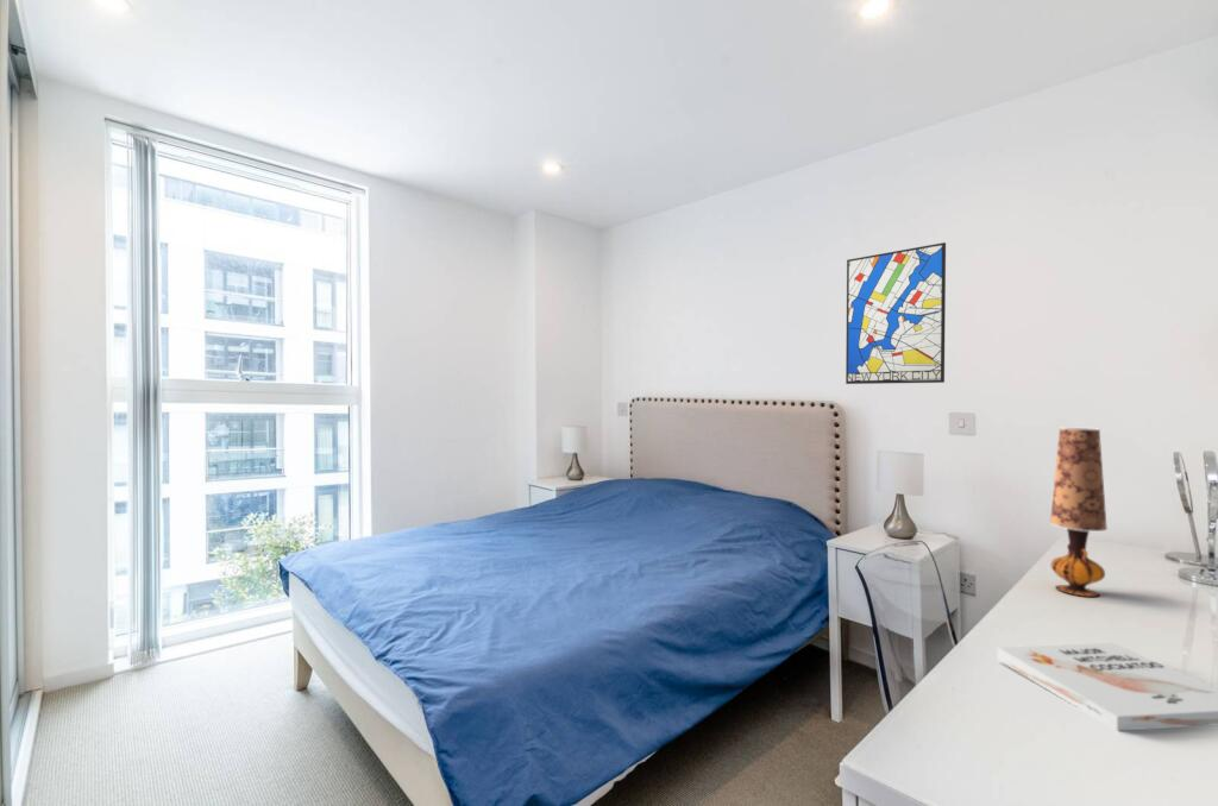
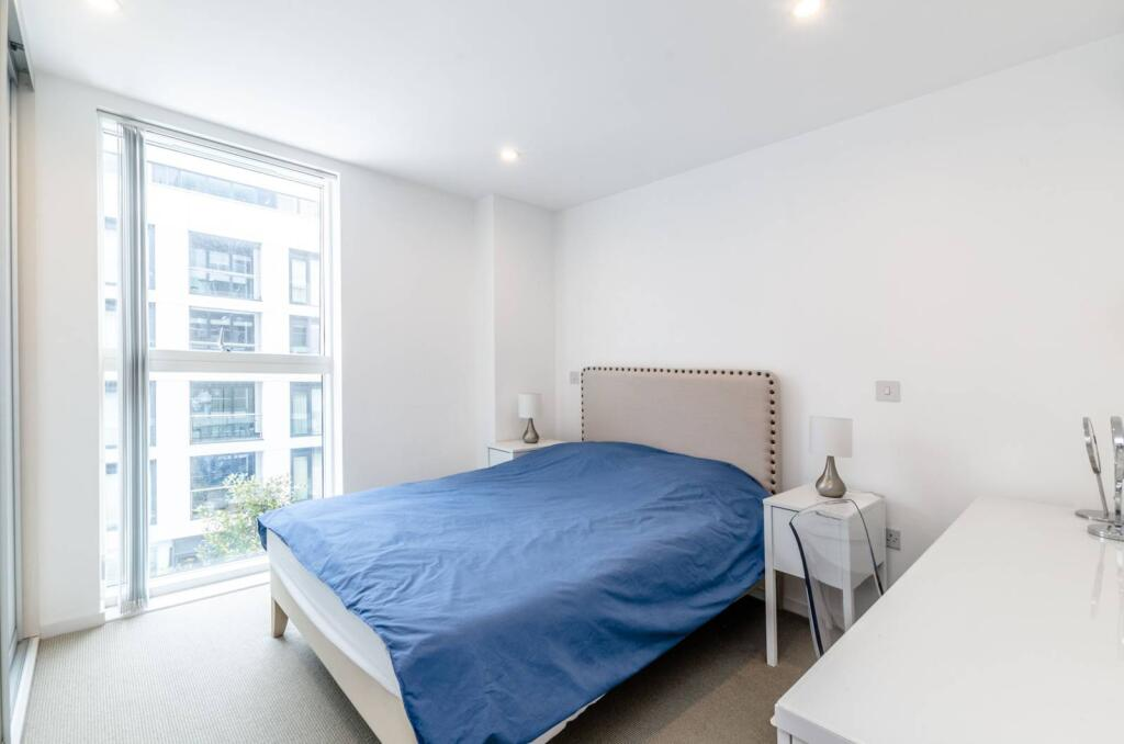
- table lamp [1049,427,1109,598]
- wall art [845,241,947,385]
- book [997,642,1218,732]
